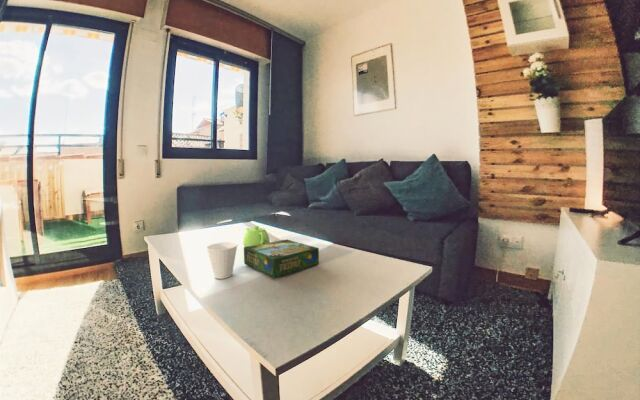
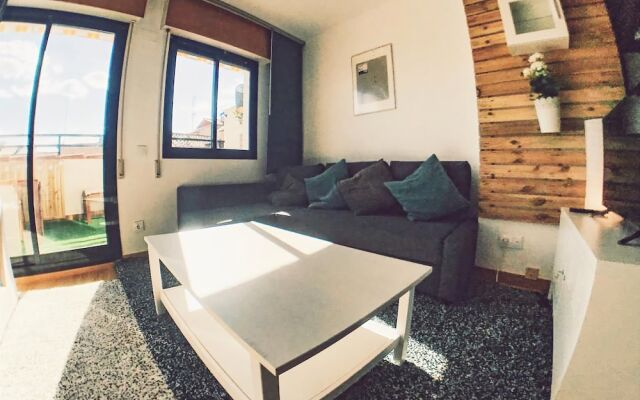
- cup [206,241,238,280]
- teapot [242,225,271,247]
- board game [243,239,320,279]
